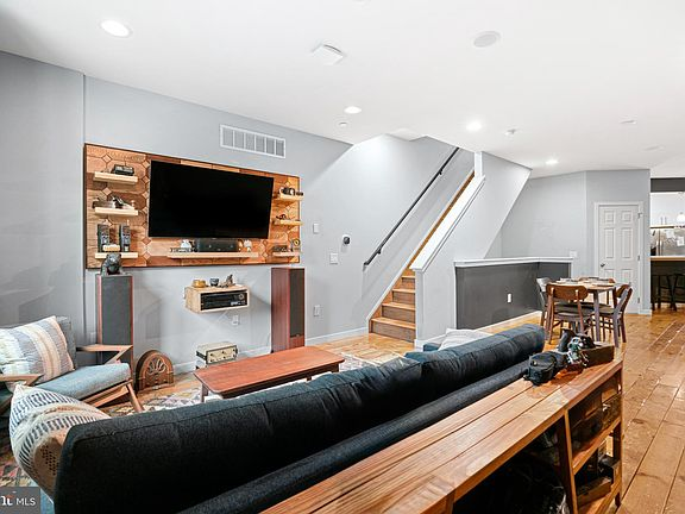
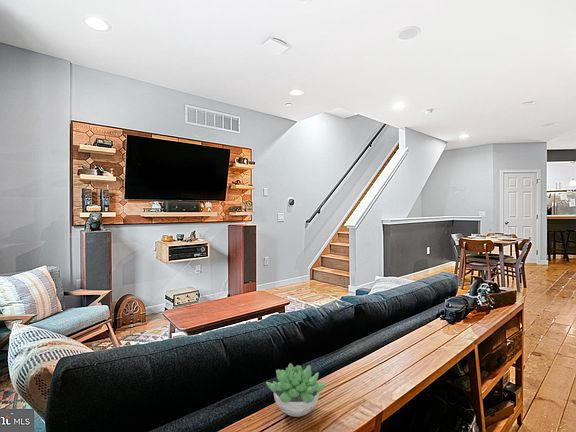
+ succulent plant [265,362,328,418]
